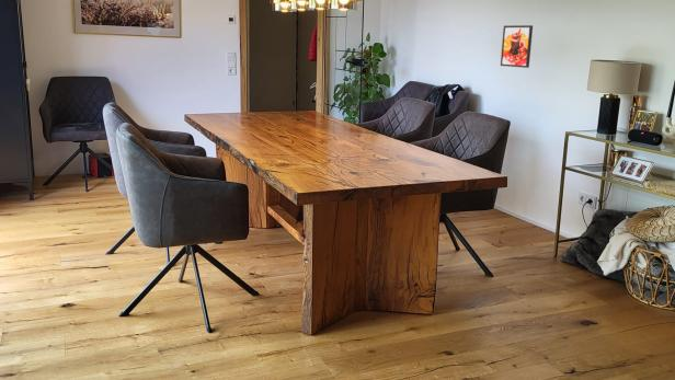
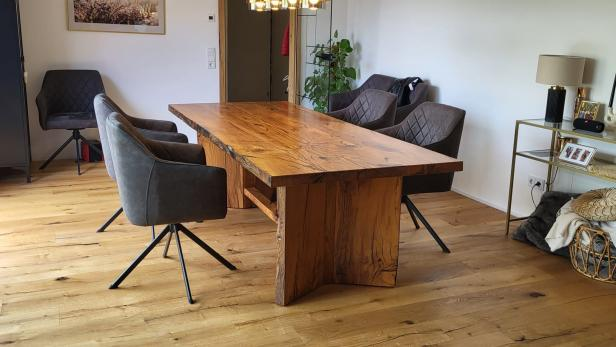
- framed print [500,24,534,69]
